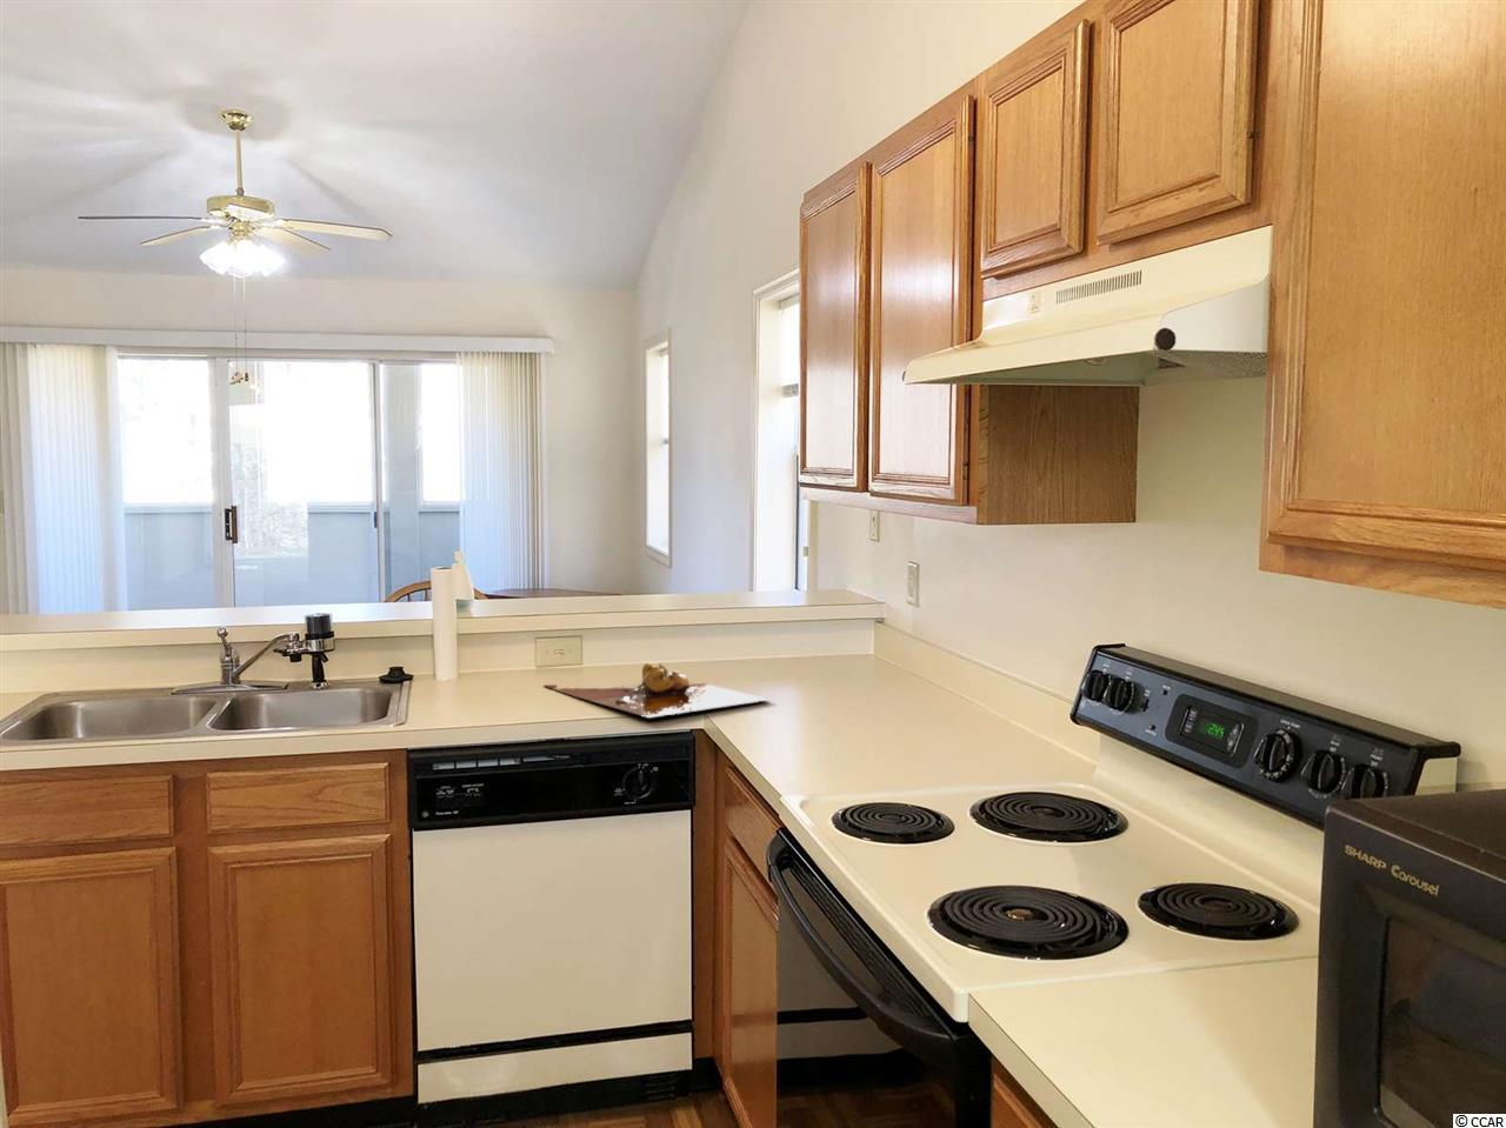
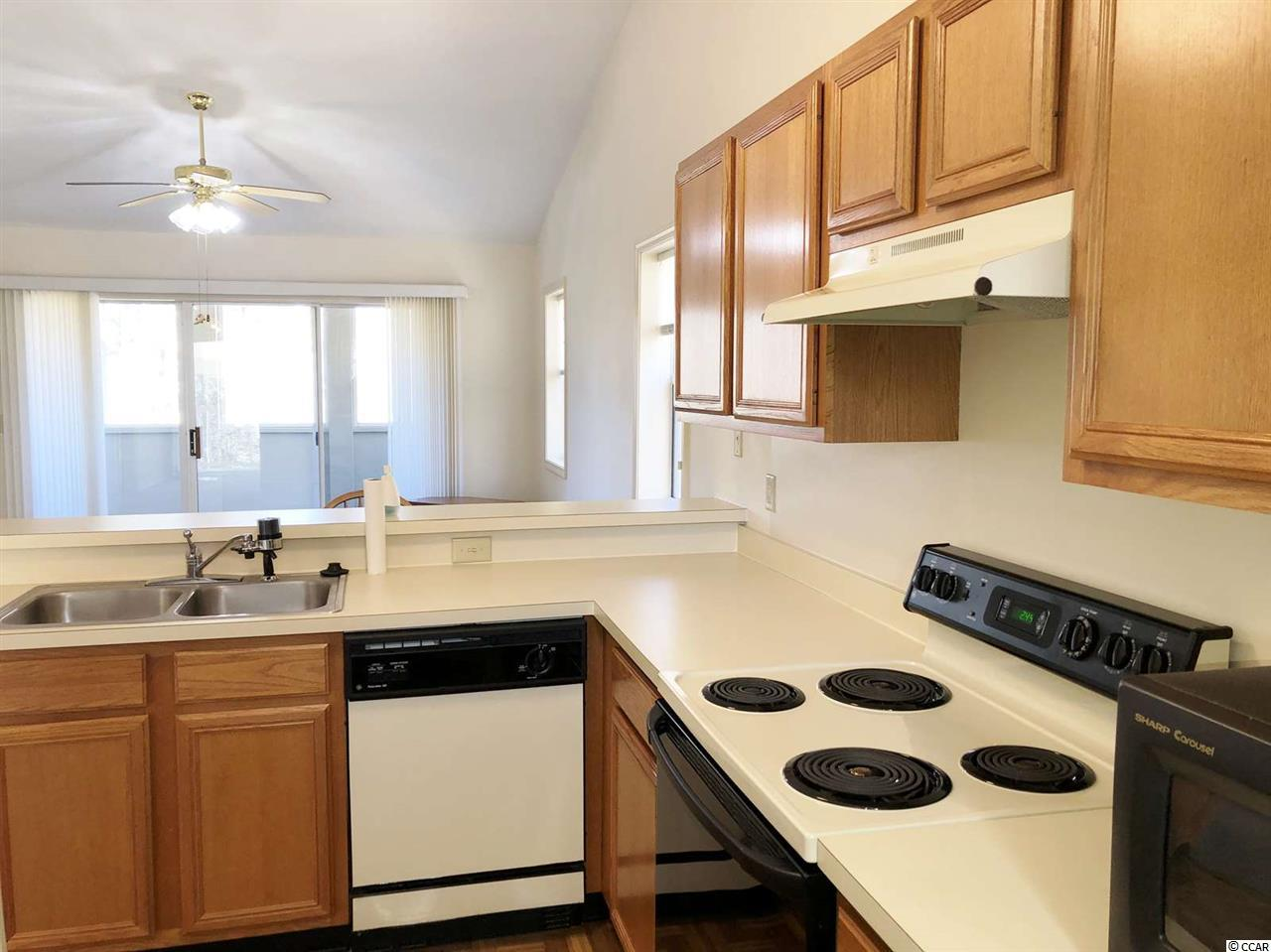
- cutting board [544,662,771,719]
